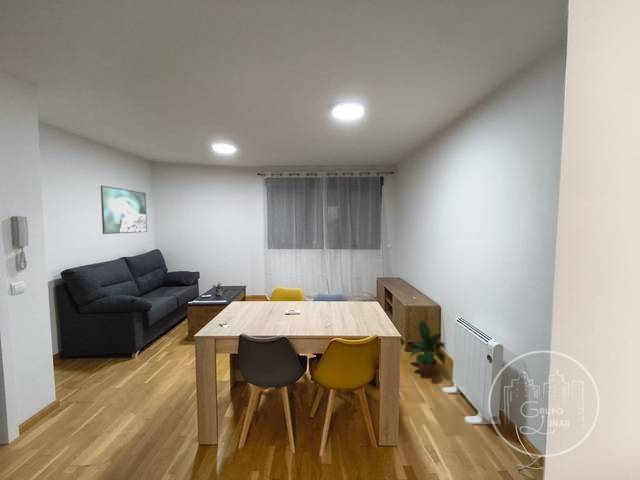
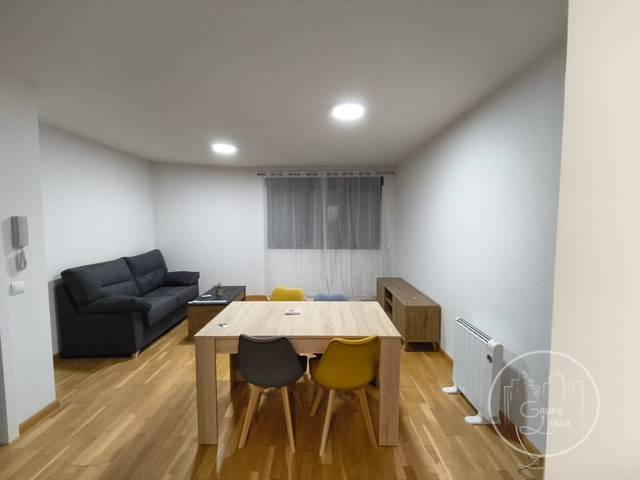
- potted plant [406,319,451,377]
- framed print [100,185,148,235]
